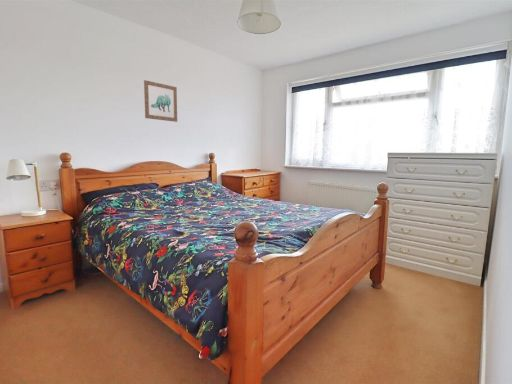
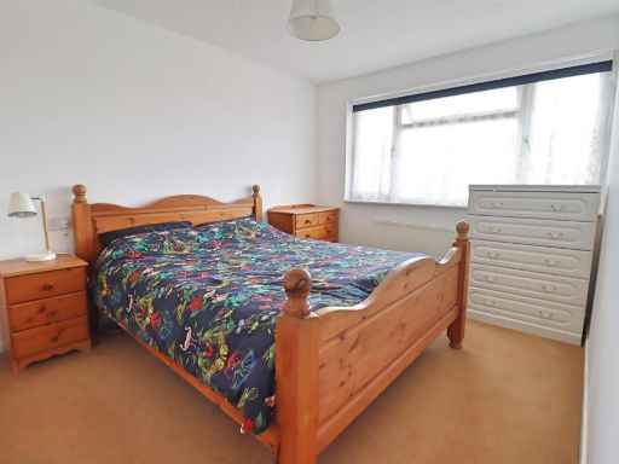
- wall art [143,79,178,123]
